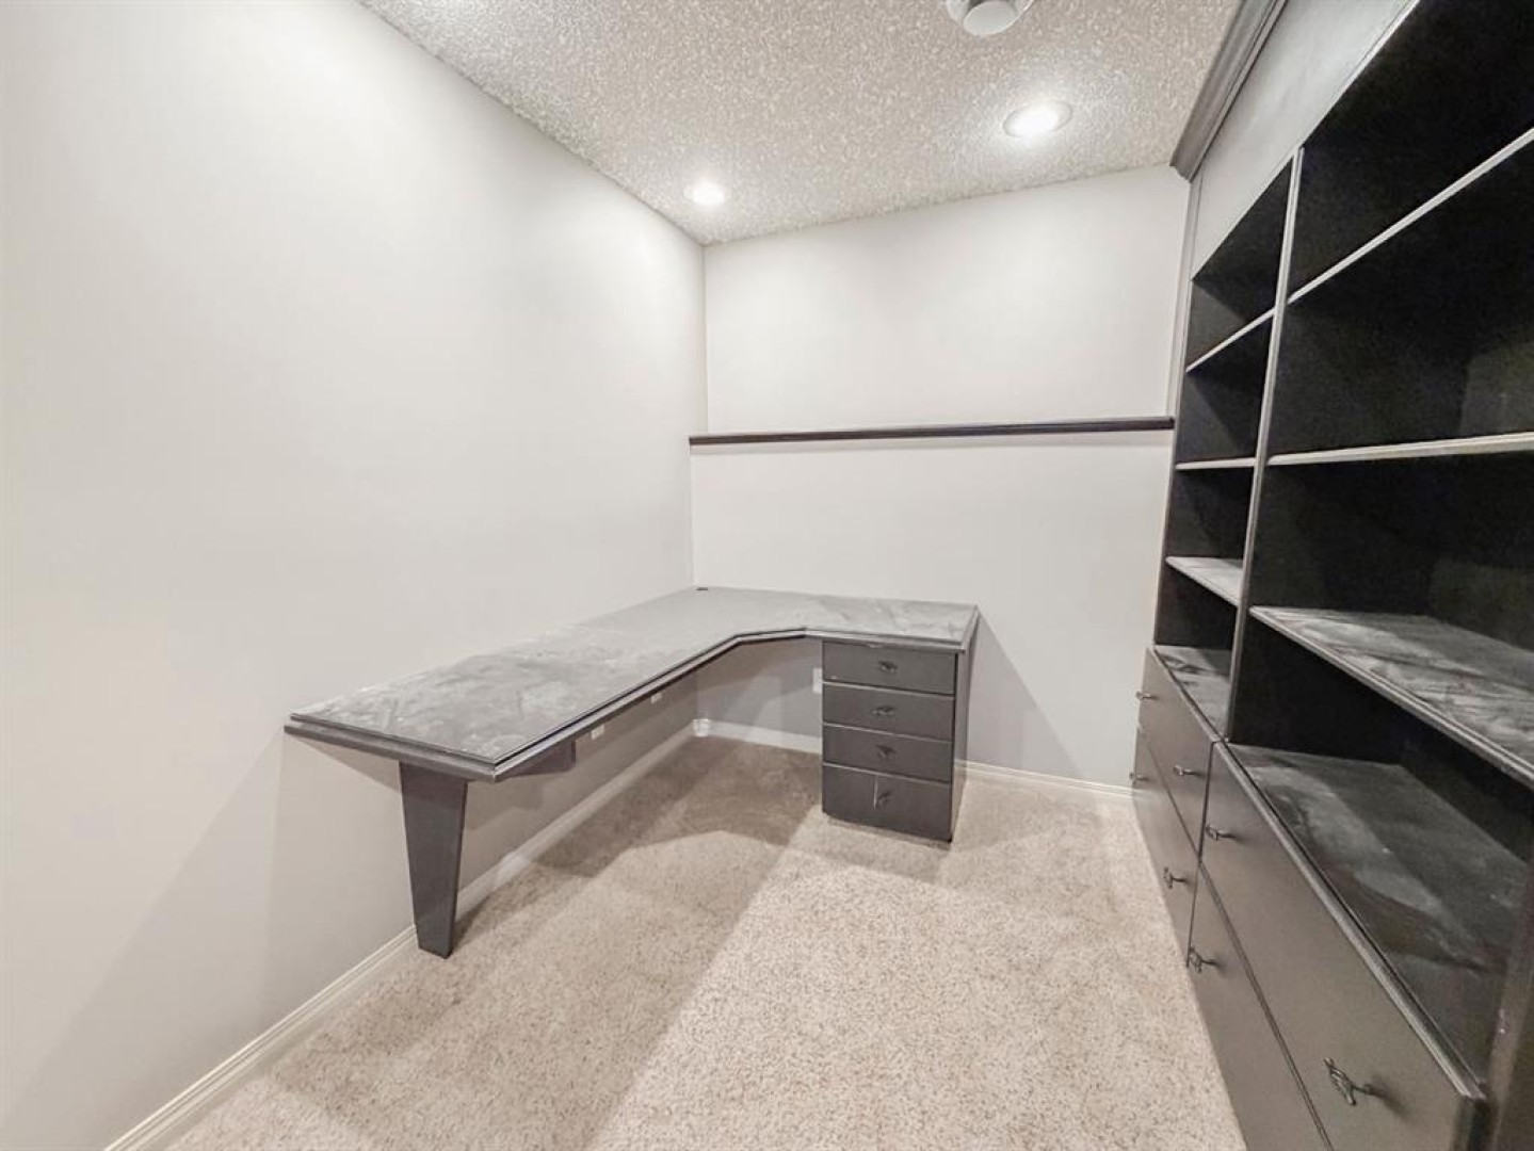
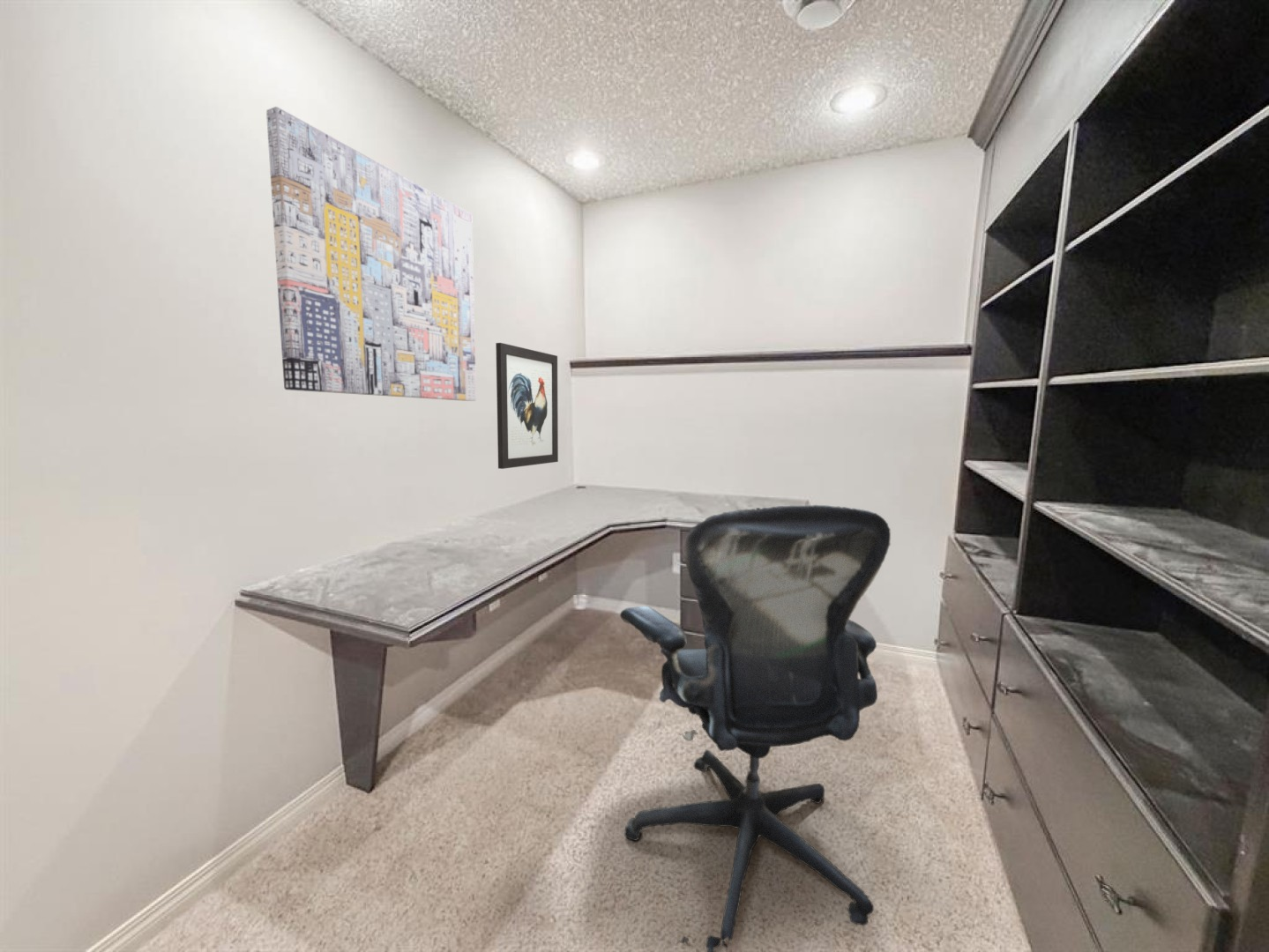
+ office chair [619,504,892,952]
+ wall art [265,106,477,402]
+ wall art [495,342,559,470]
